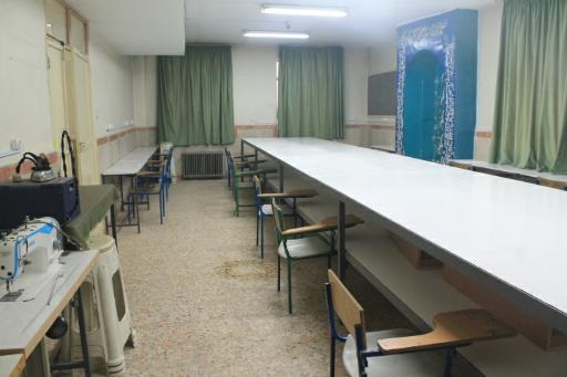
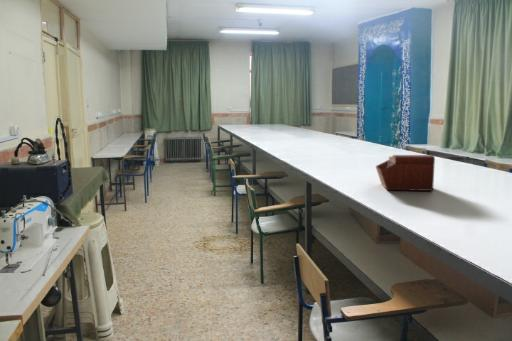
+ sewing box [375,154,436,192]
